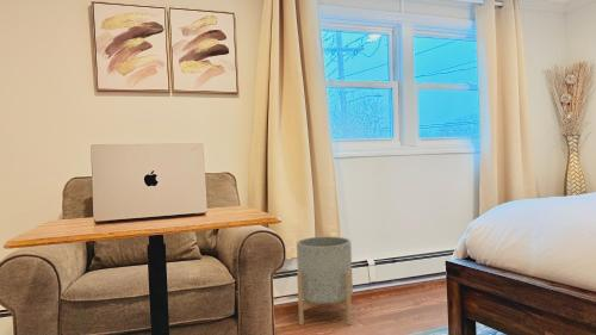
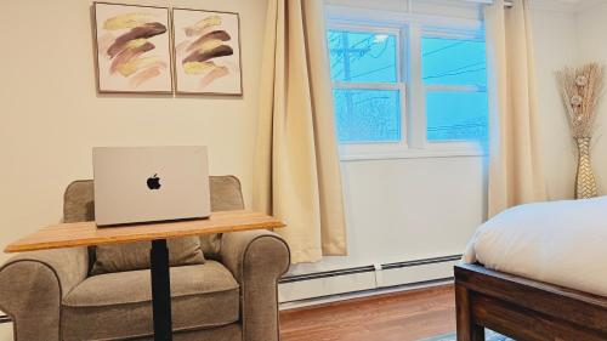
- planter [296,236,354,327]
